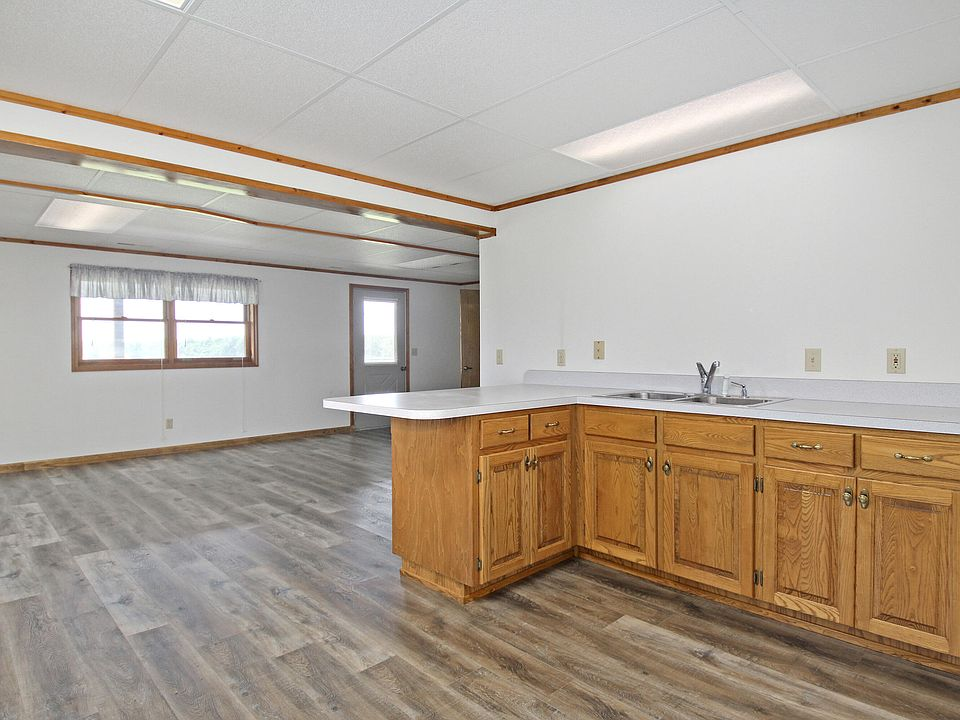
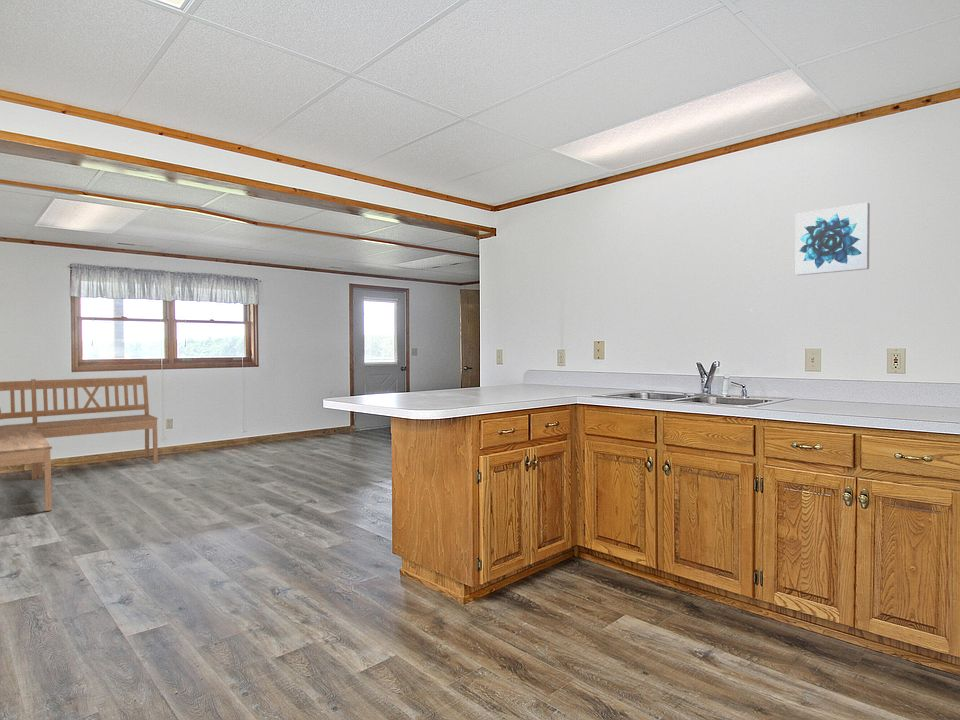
+ wall art [795,201,871,276]
+ bench [0,375,159,512]
